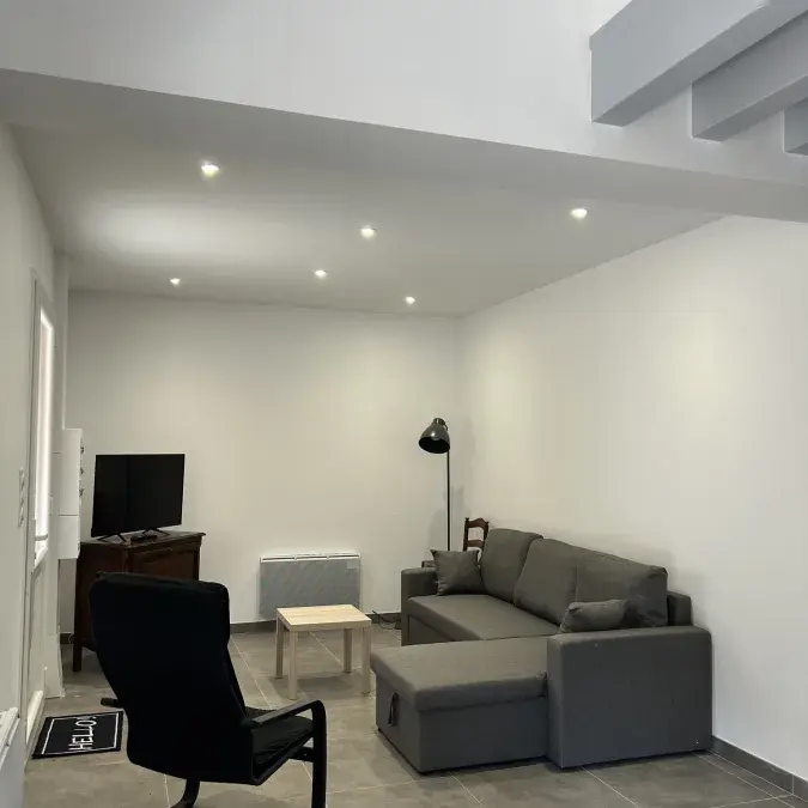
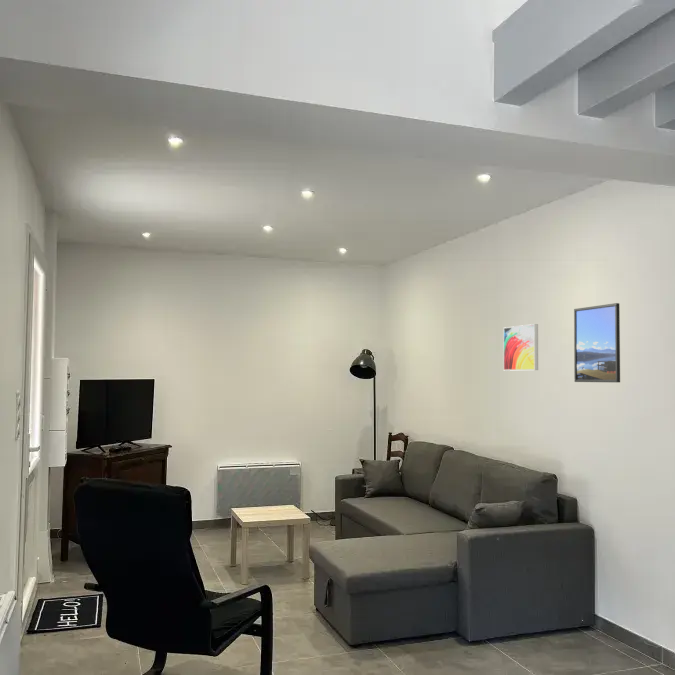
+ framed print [502,323,539,372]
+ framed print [573,302,621,383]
